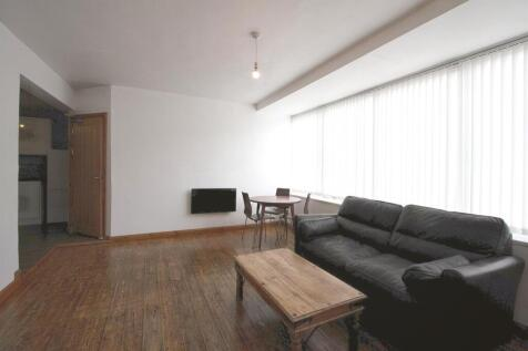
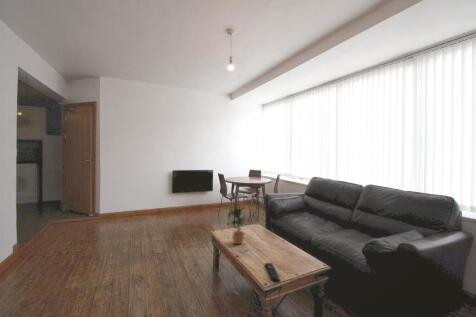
+ potted plant [226,202,249,245]
+ remote control [264,262,282,284]
